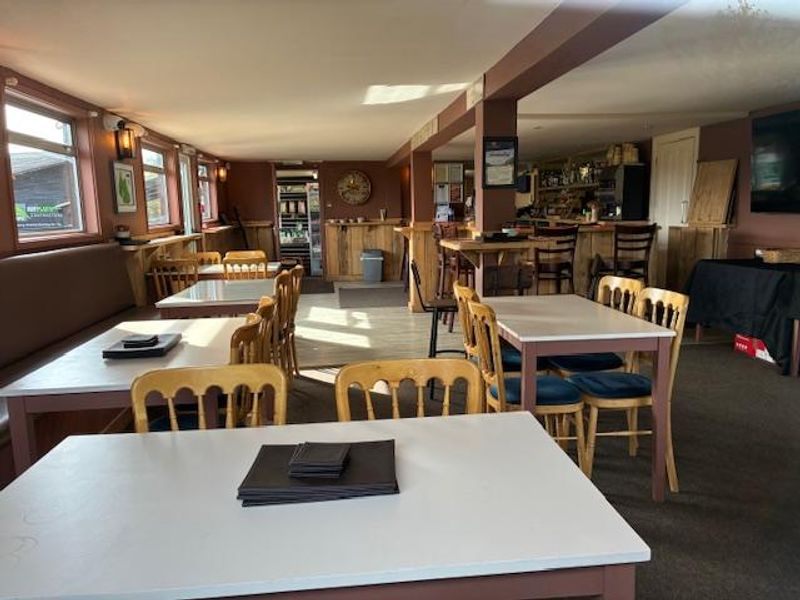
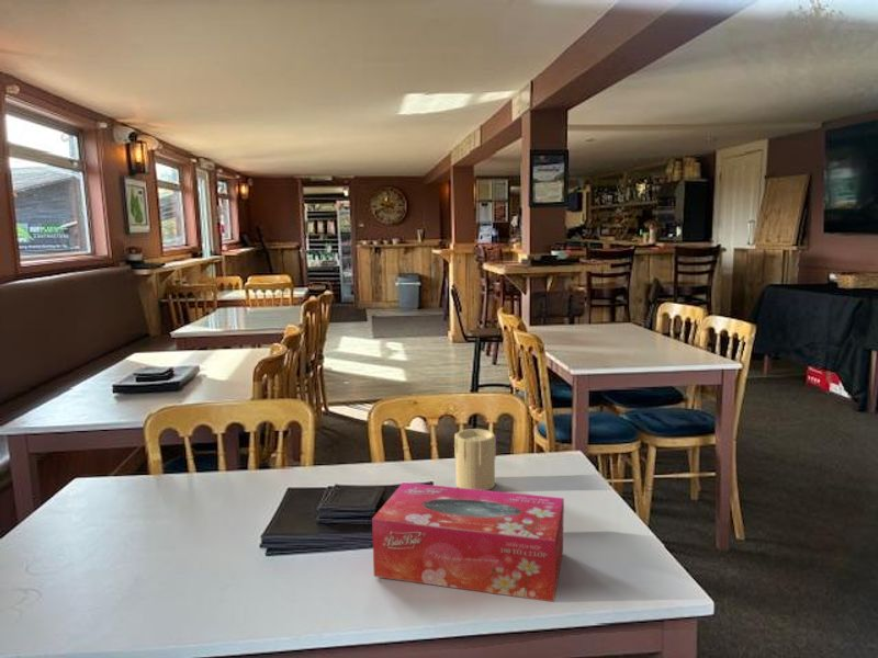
+ candle [453,428,497,490]
+ tissue box [371,481,565,603]
